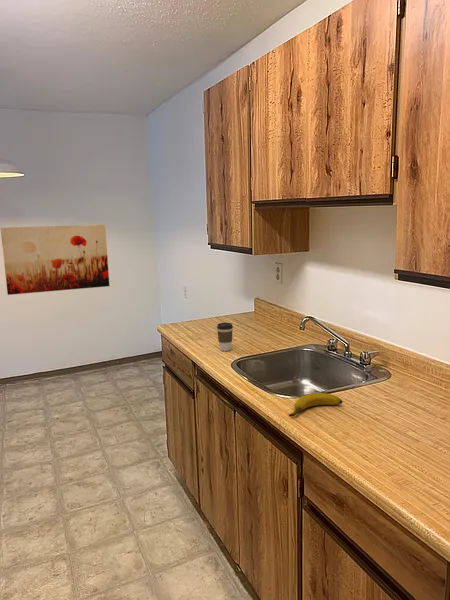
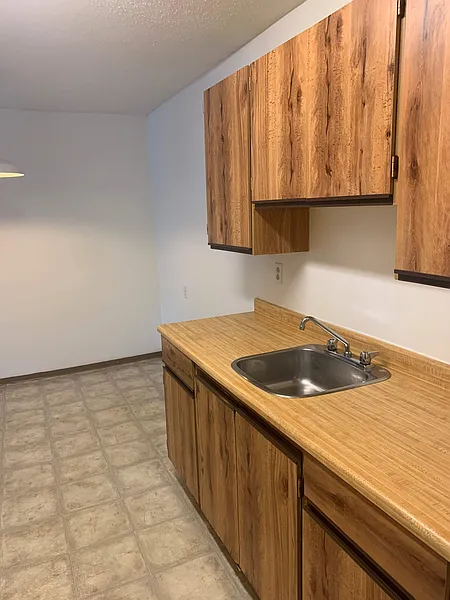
- coffee cup [216,322,234,352]
- wall art [0,224,110,296]
- banana [288,392,344,418]
